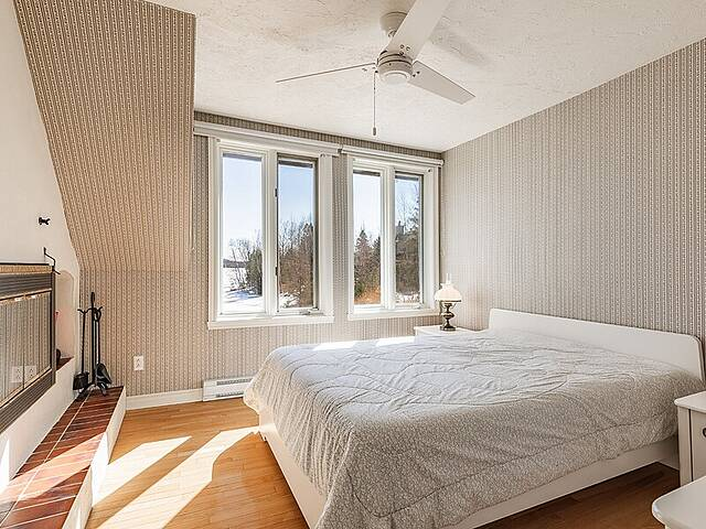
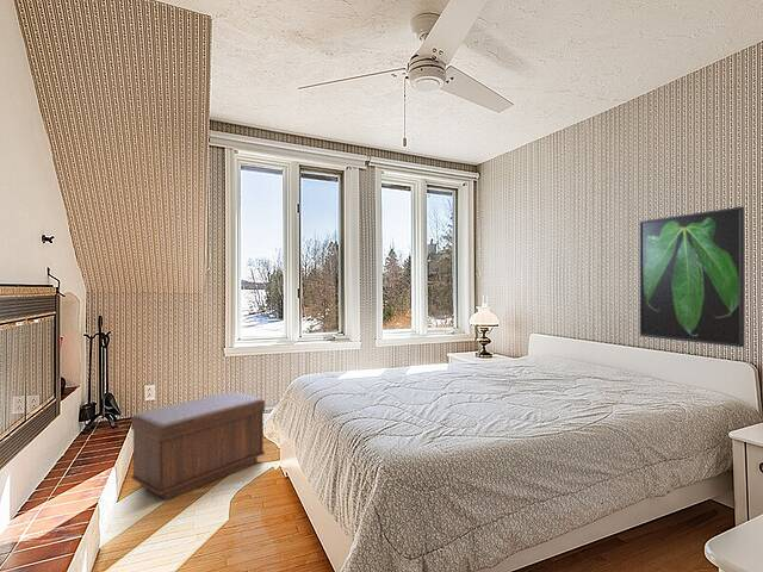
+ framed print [639,205,745,348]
+ bench [130,391,266,500]
